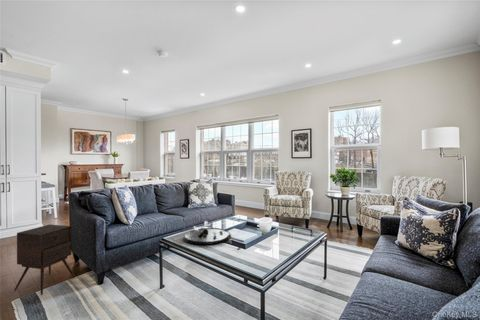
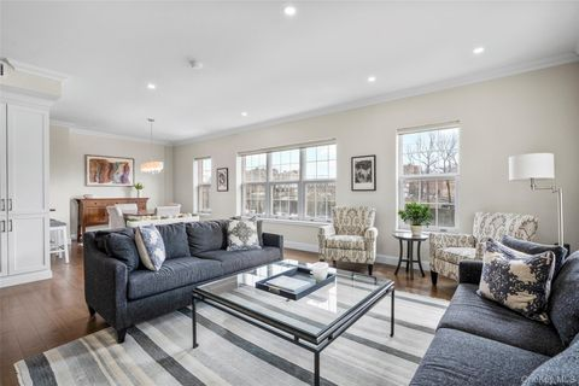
- side table [13,224,76,296]
- decorative tray [183,220,232,246]
